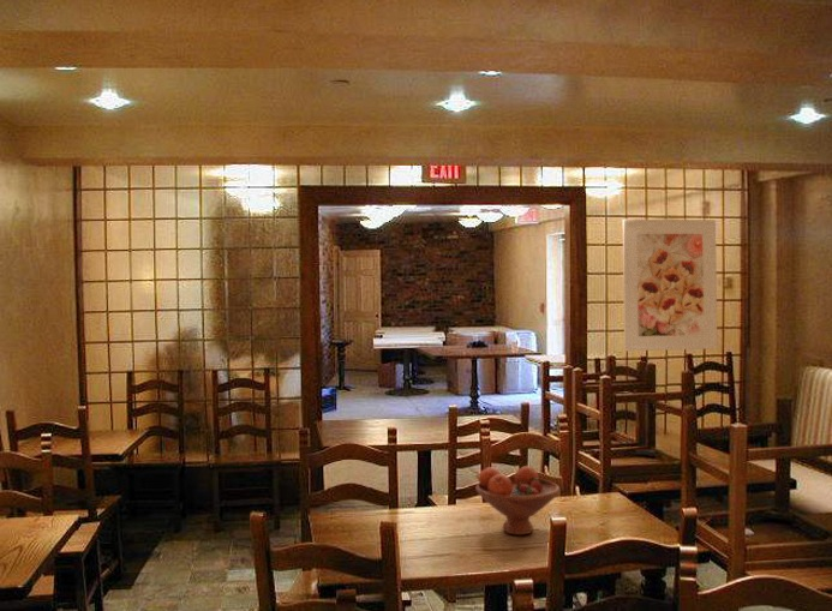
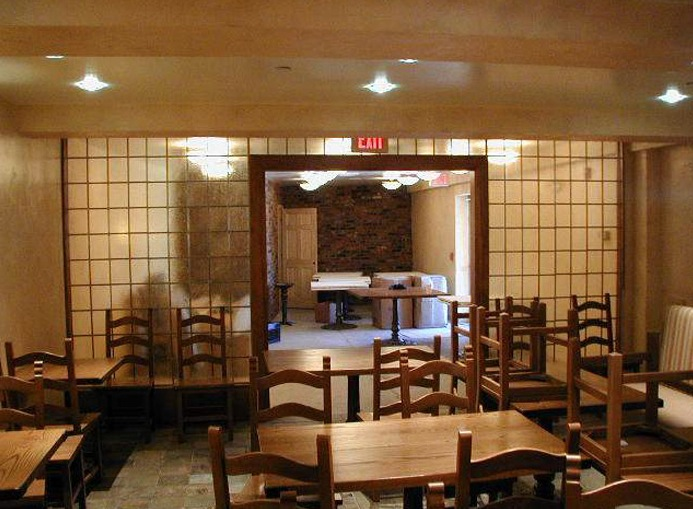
- fruit bowl [474,465,562,537]
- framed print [622,218,718,352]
